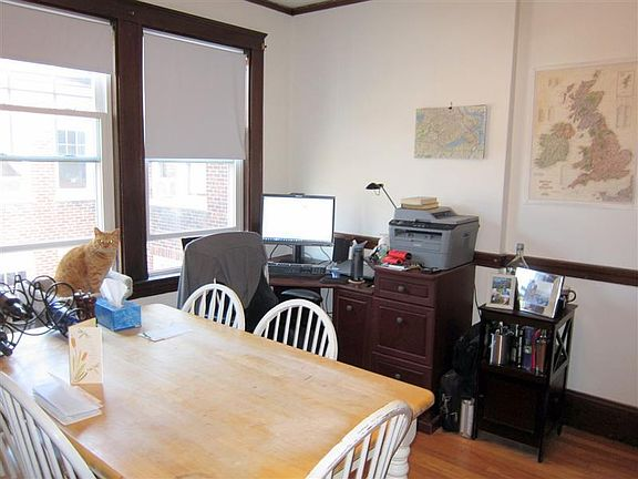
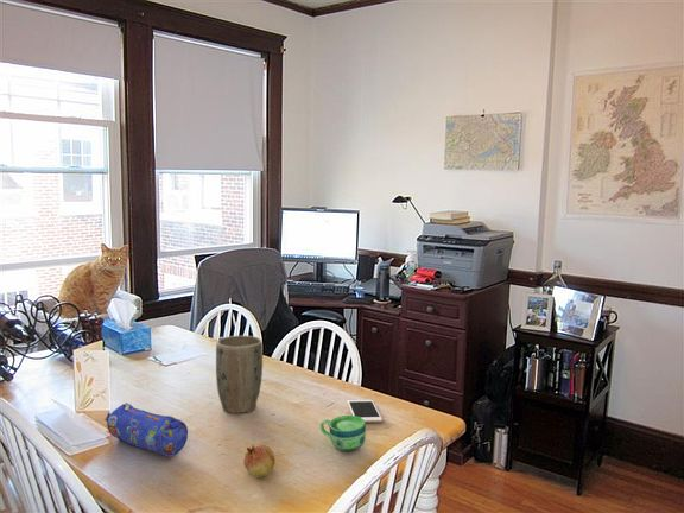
+ pencil case [103,401,189,457]
+ fruit [242,443,277,479]
+ cup [319,414,367,452]
+ cell phone [346,399,384,423]
+ plant pot [215,335,264,414]
